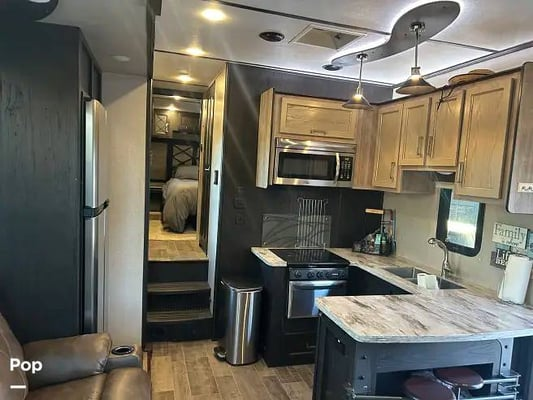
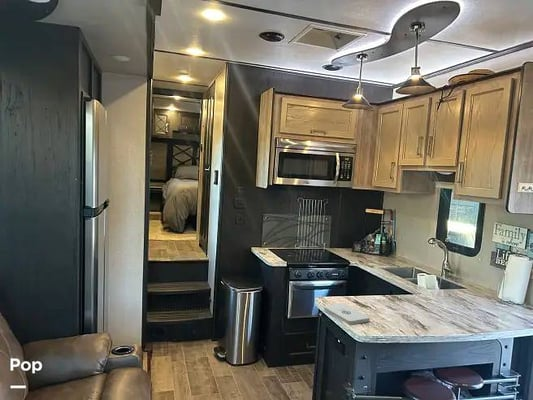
+ notepad [323,303,371,325]
